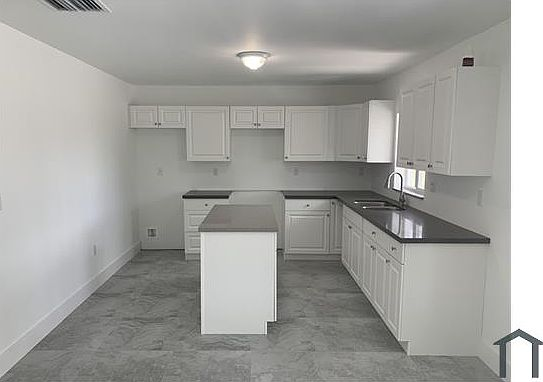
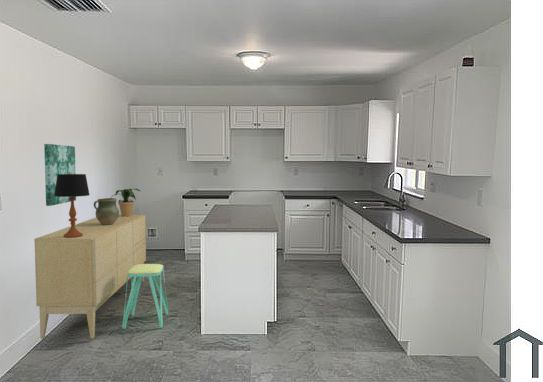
+ table lamp [54,173,90,238]
+ ceramic jug [93,197,120,225]
+ potted plant [112,188,142,217]
+ sideboard [33,213,147,340]
+ wall art [43,143,77,207]
+ stool [121,263,169,330]
